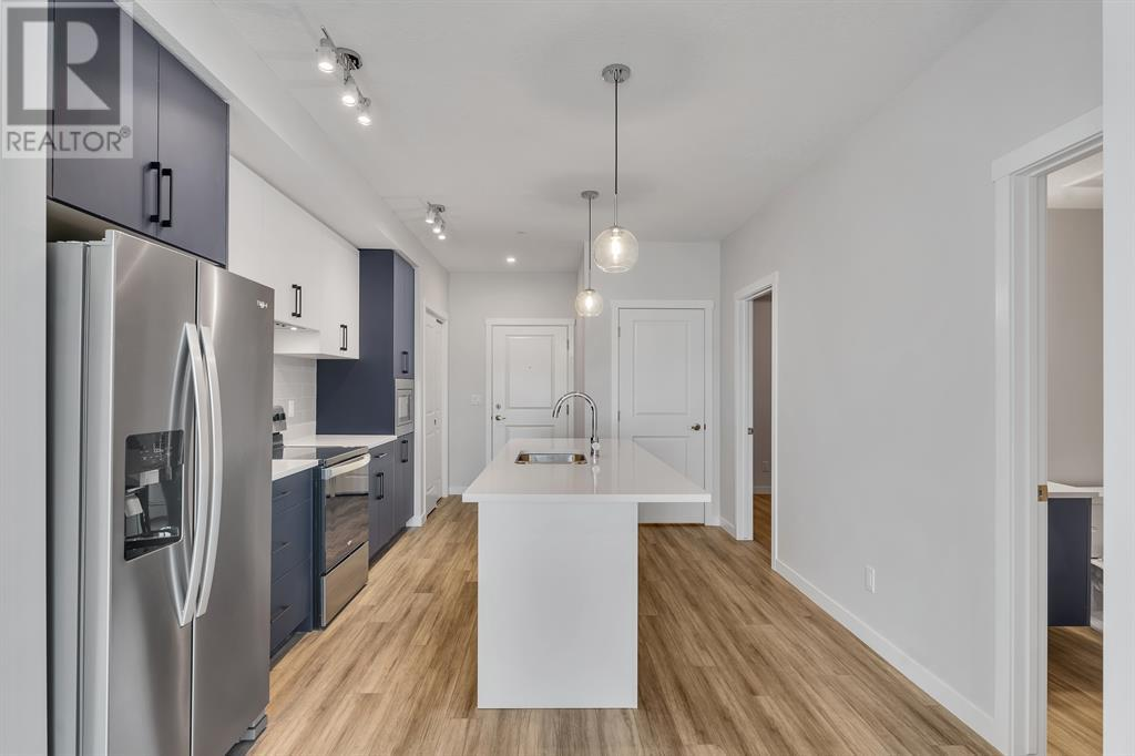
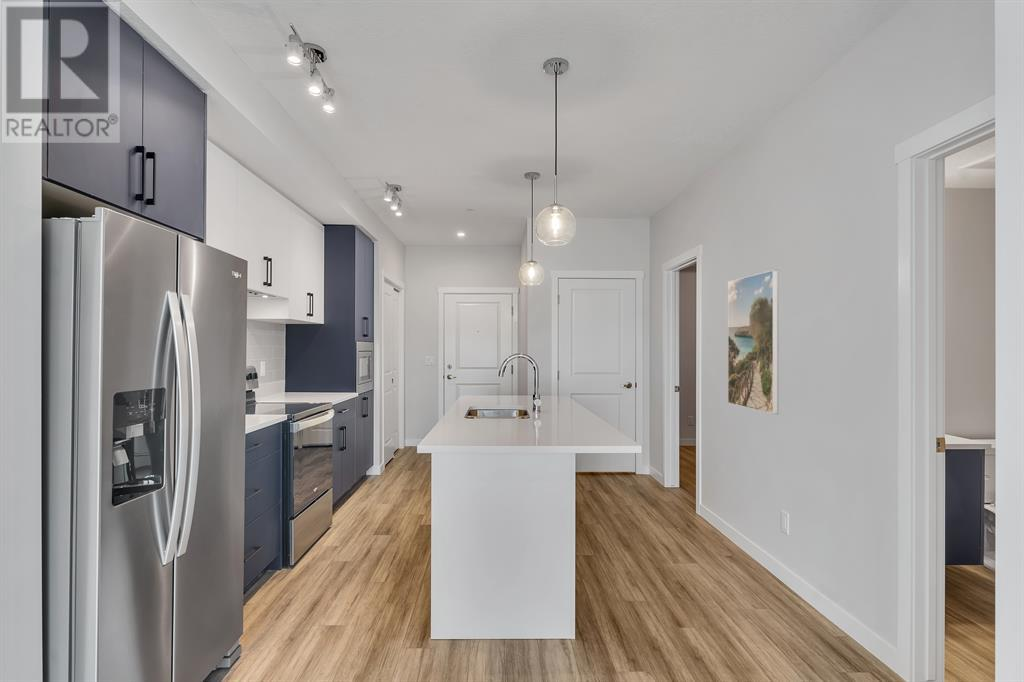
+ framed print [727,269,779,415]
